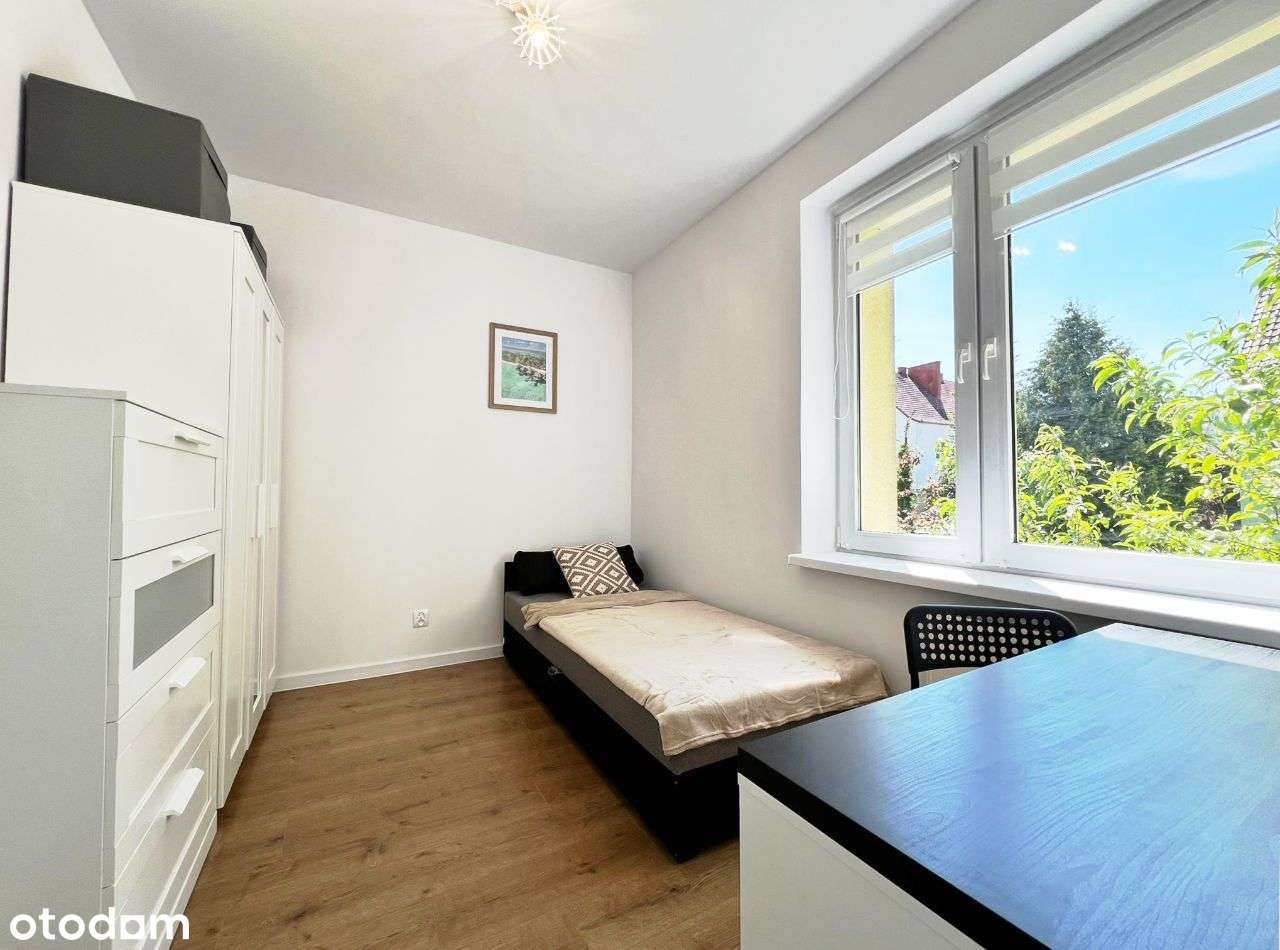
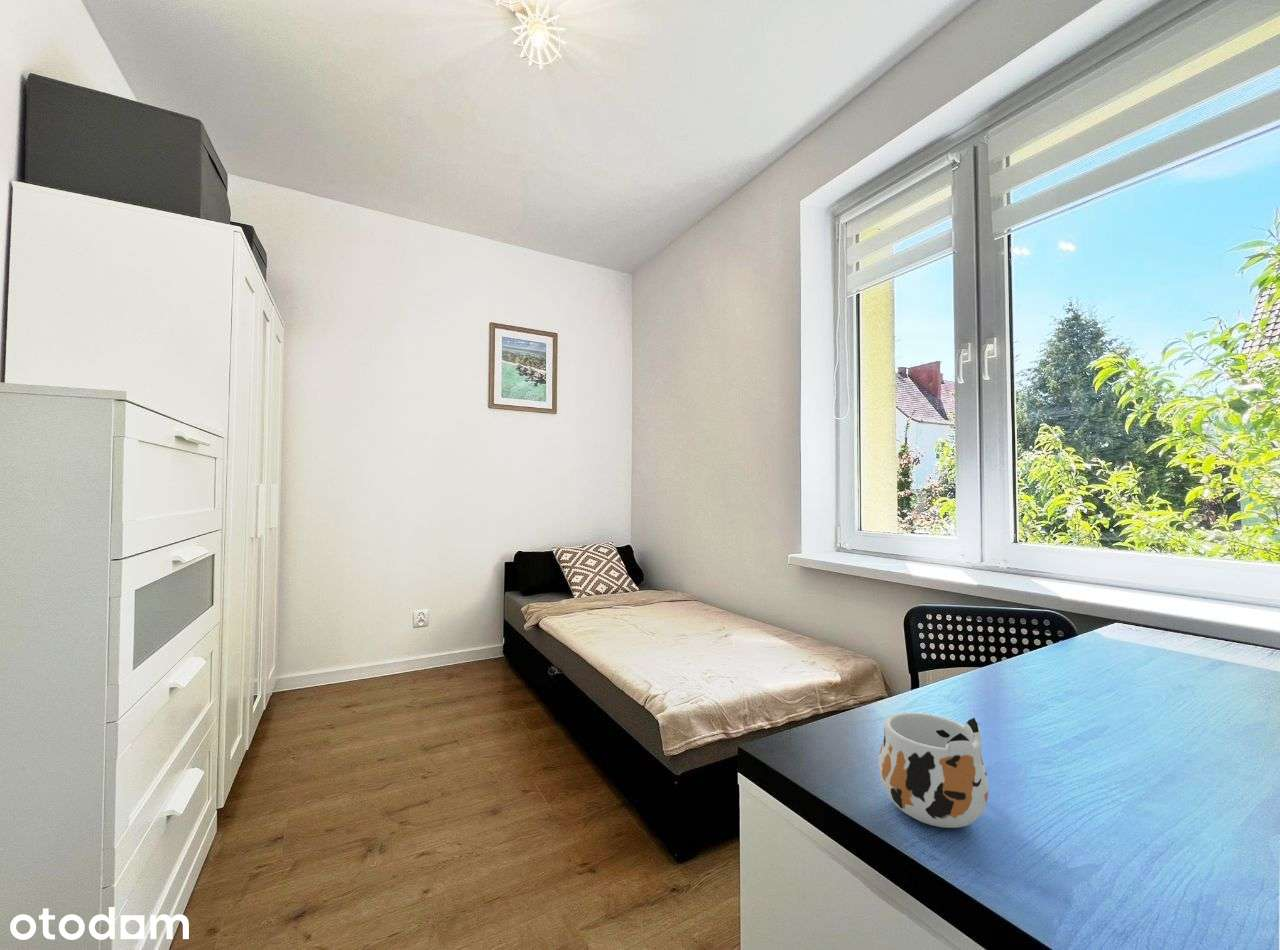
+ mug [878,712,989,829]
